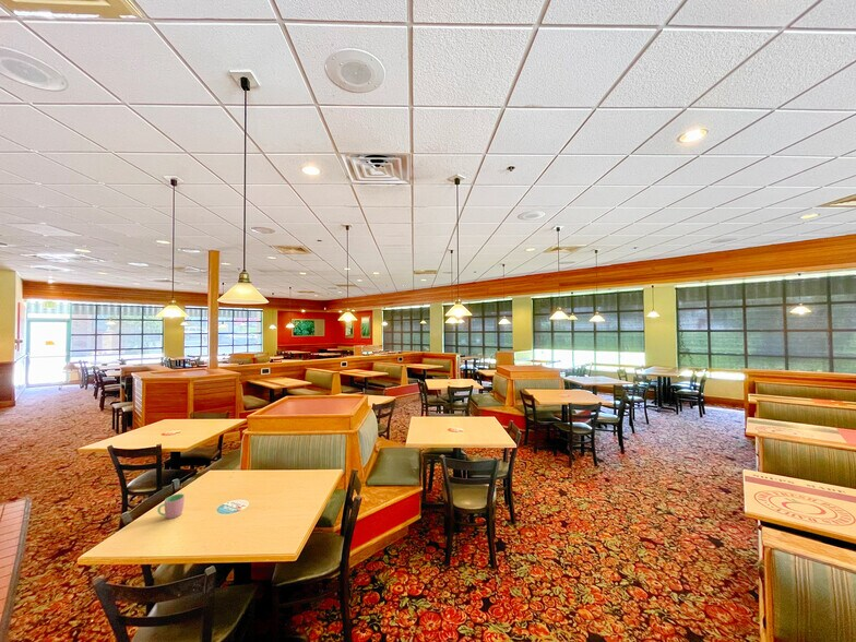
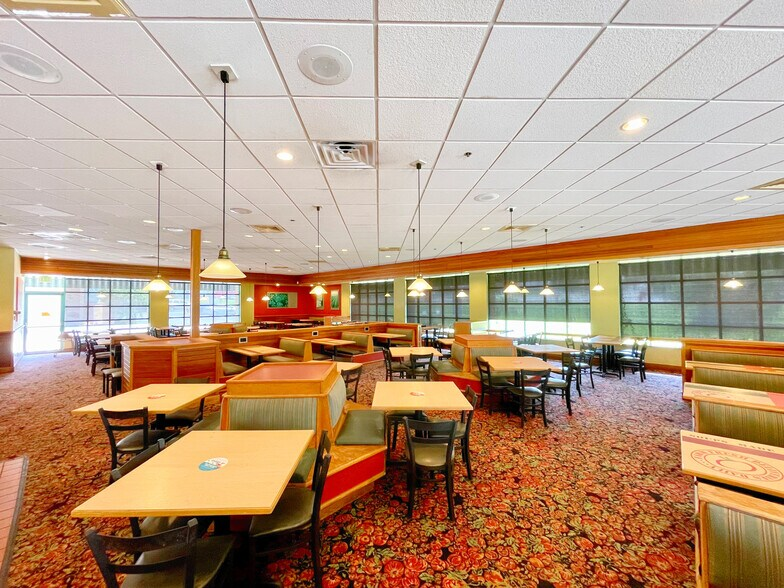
- cup [156,492,186,520]
